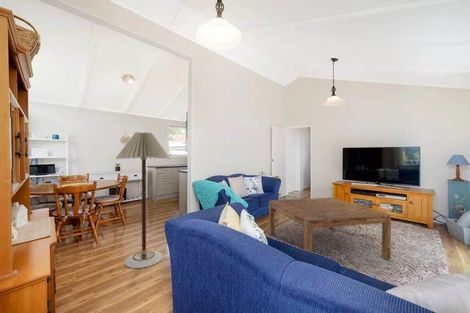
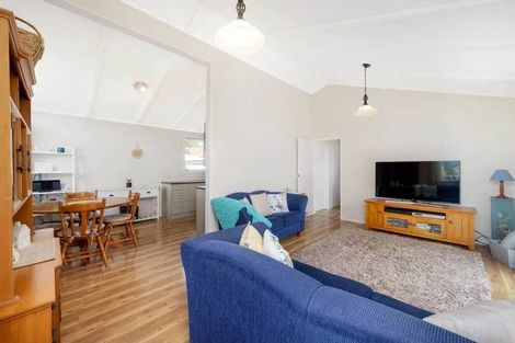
- coffee table [268,197,392,260]
- floor lamp [114,131,171,269]
